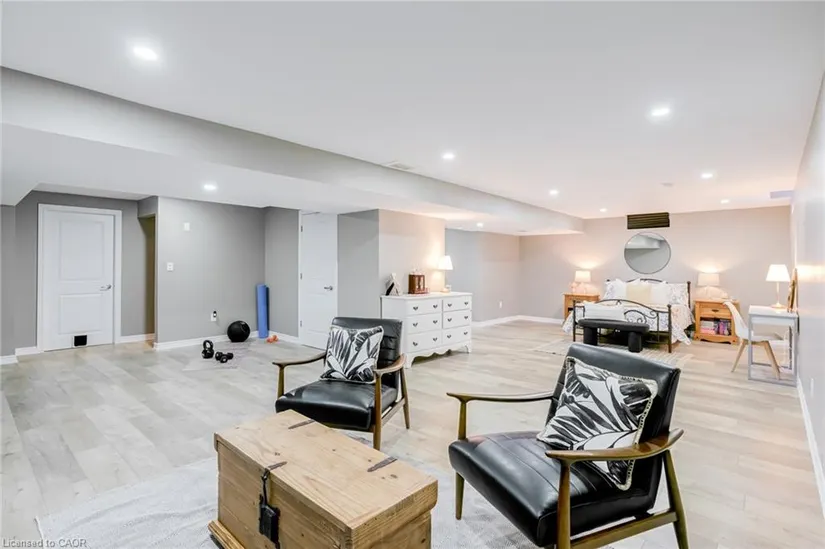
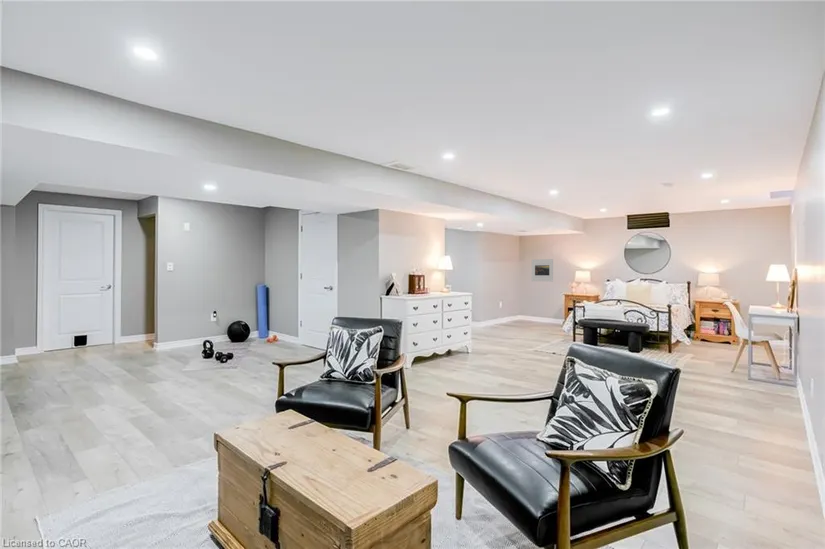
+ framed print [531,258,554,283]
